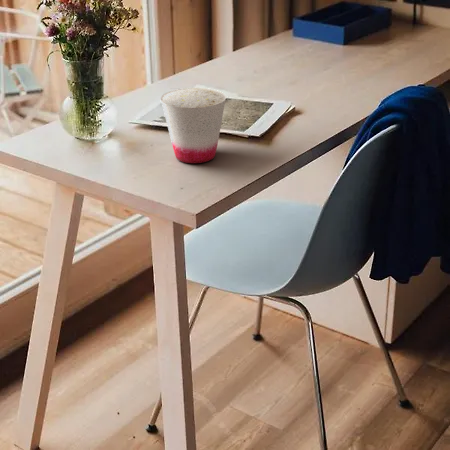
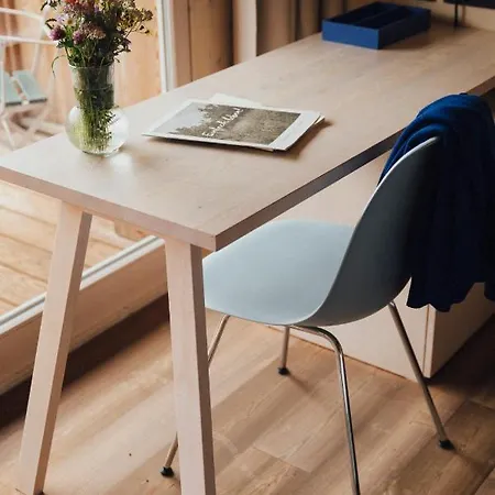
- cup [160,87,227,164]
